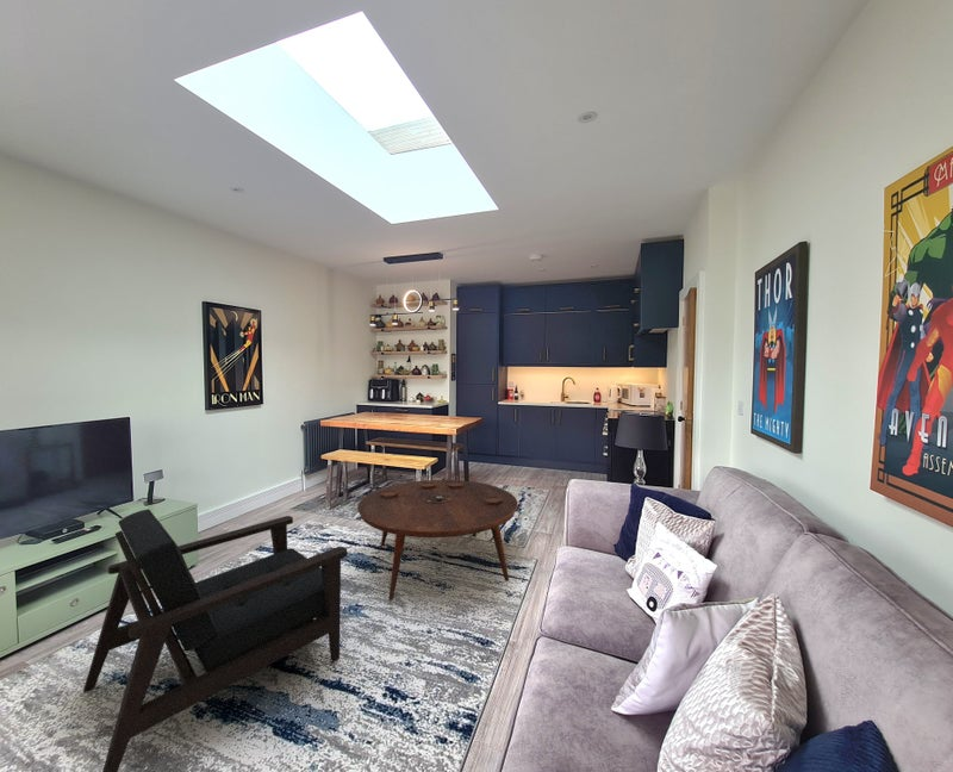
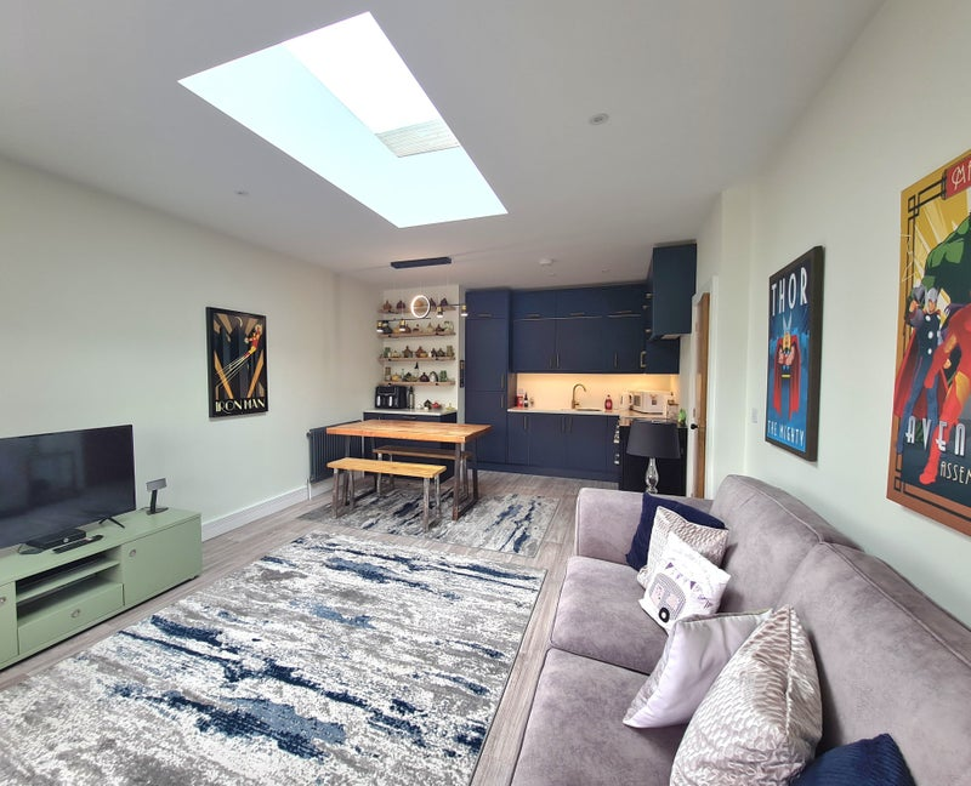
- armchair [82,508,349,772]
- coffee table [356,479,519,602]
